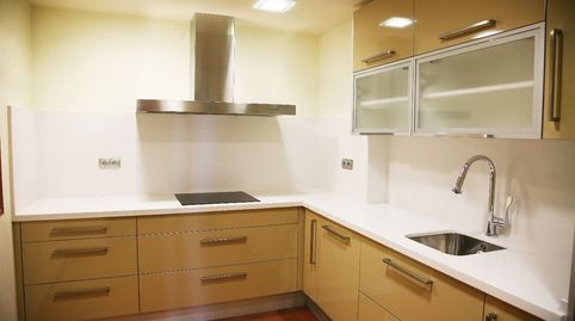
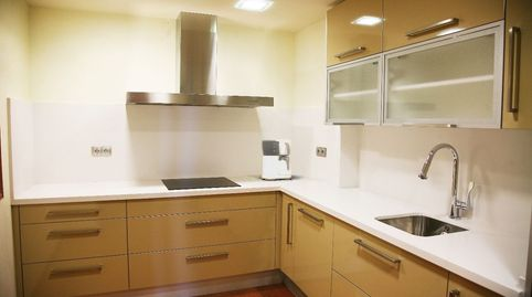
+ coffee maker [260,138,292,181]
